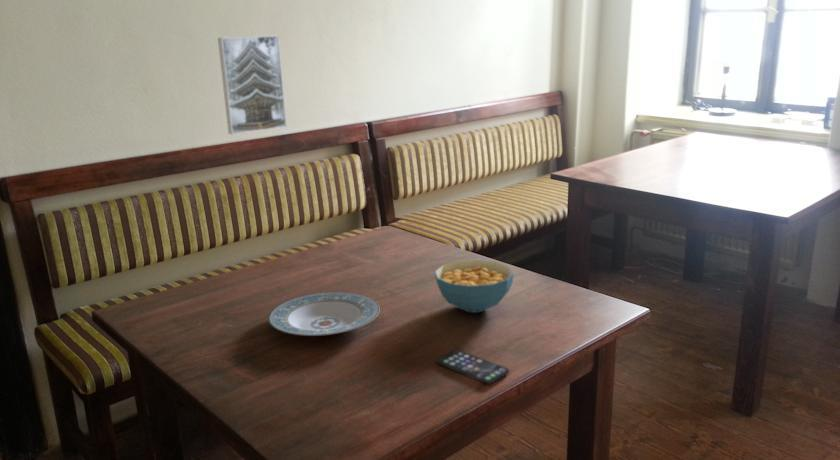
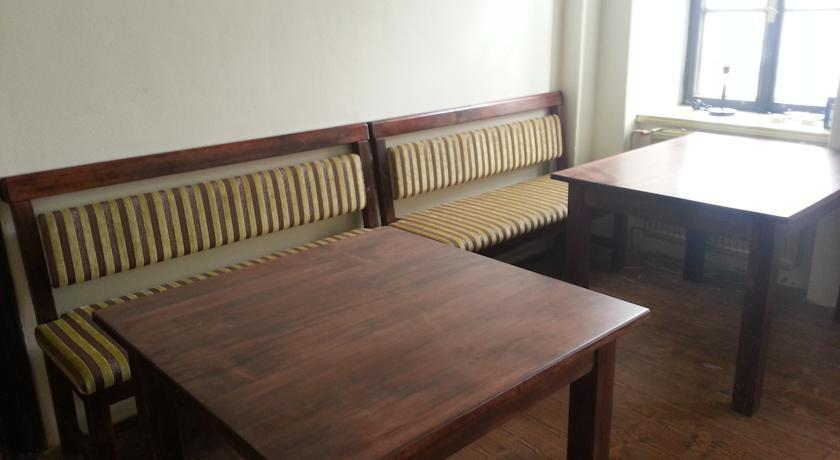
- cereal bowl [434,259,515,314]
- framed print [217,34,288,135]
- plate [267,291,381,337]
- smartphone [436,349,510,385]
